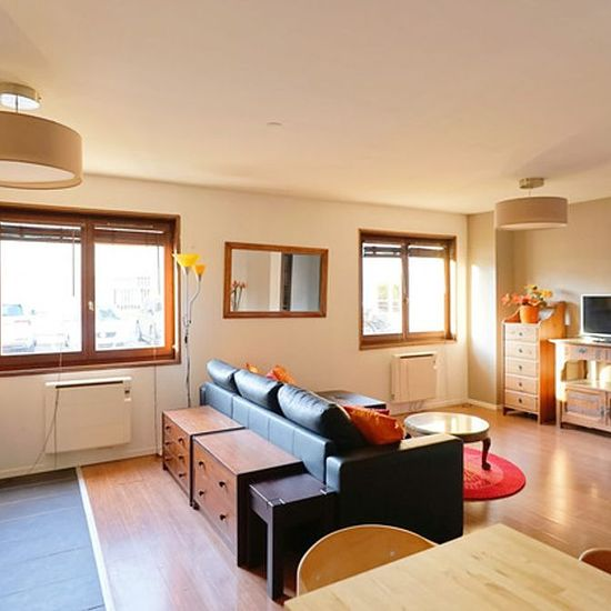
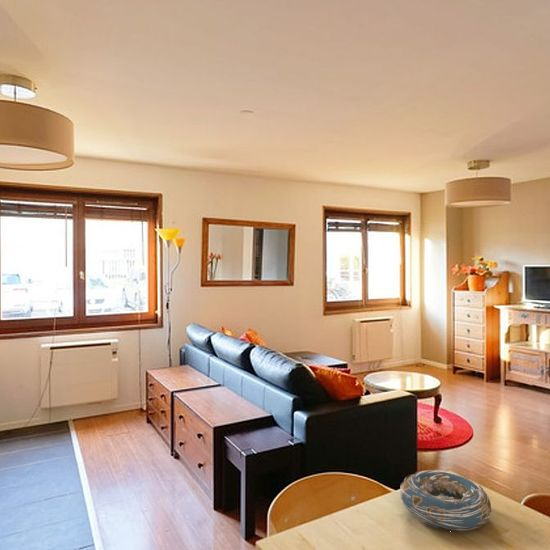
+ decorative bowl [399,469,493,532]
